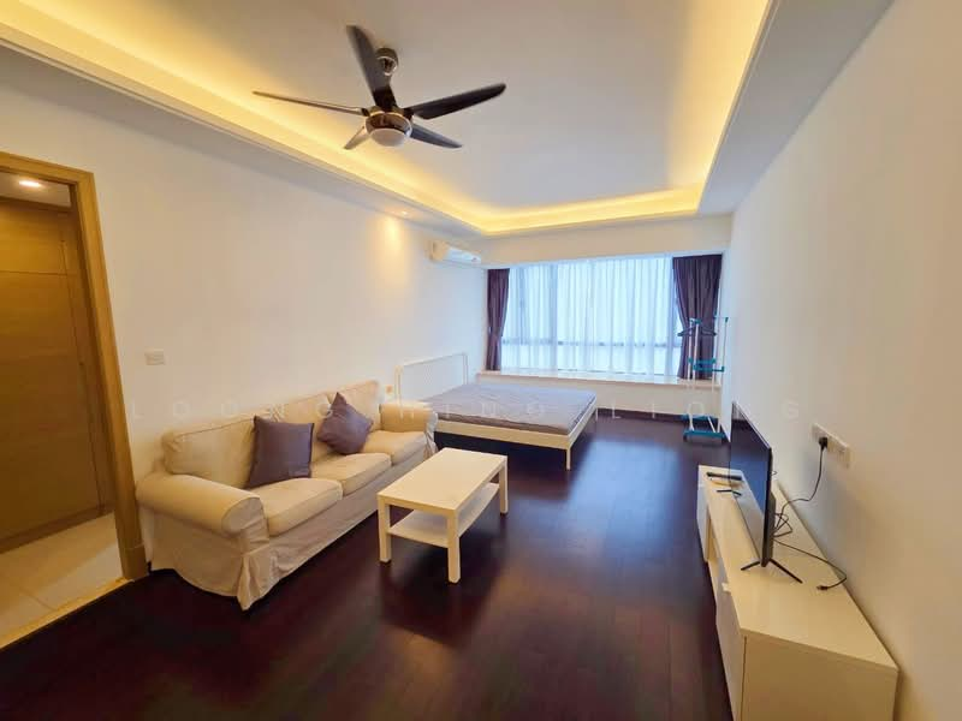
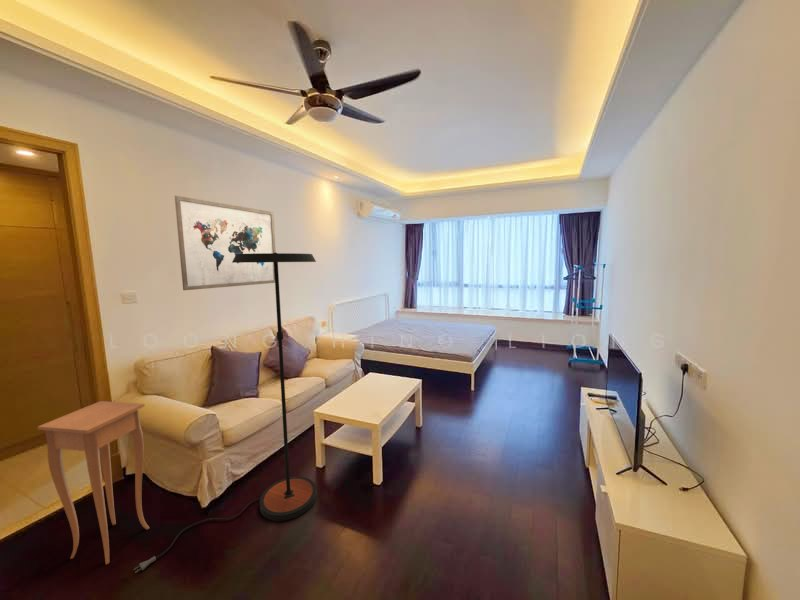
+ wall art [174,195,277,291]
+ floor lamp [133,252,318,574]
+ side table [37,400,150,565]
